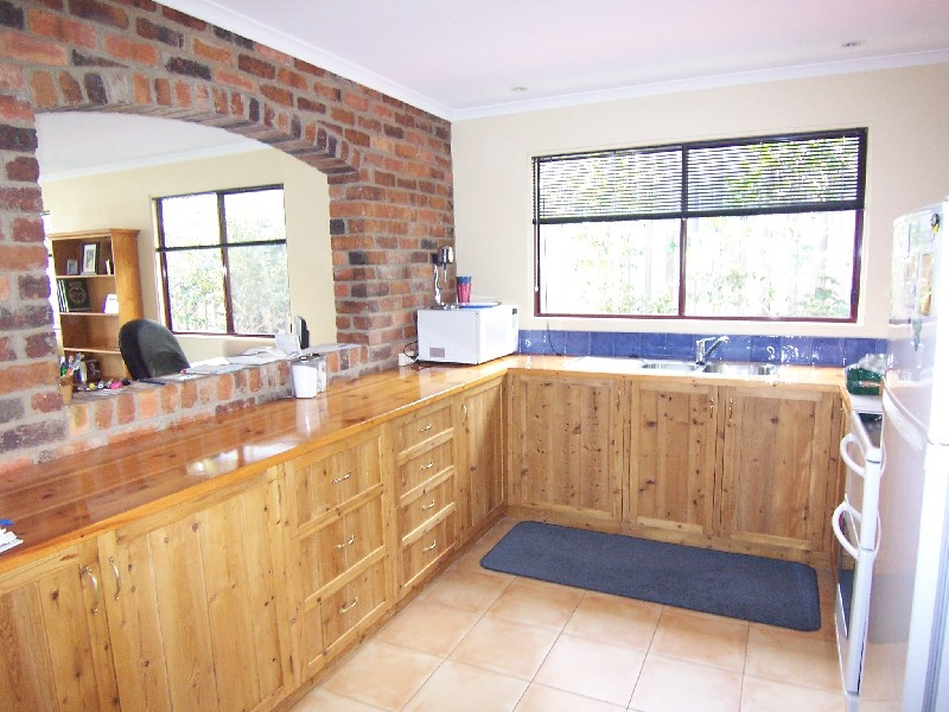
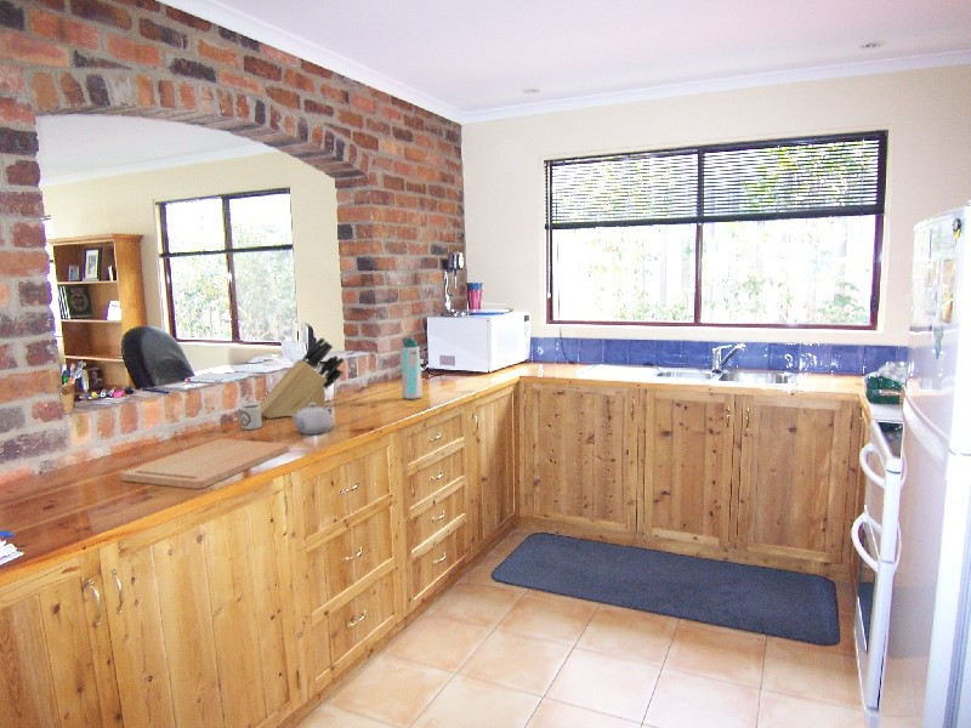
+ cutting board [121,438,290,490]
+ water bottle [401,337,424,400]
+ knife block [259,336,345,420]
+ teapot [289,403,334,436]
+ cup [237,404,263,431]
